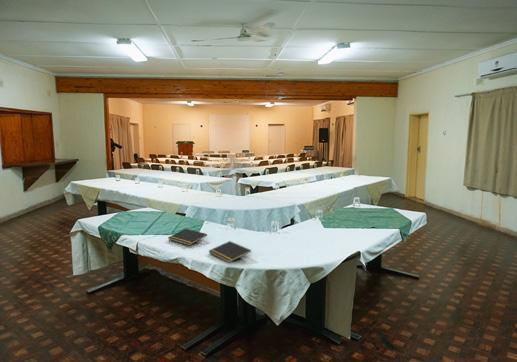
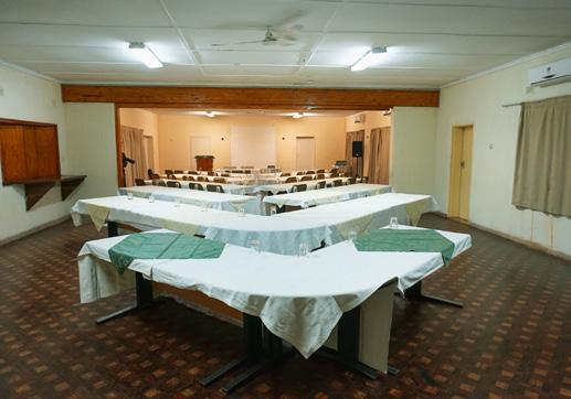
- notepad [208,240,252,264]
- notepad [167,228,208,246]
